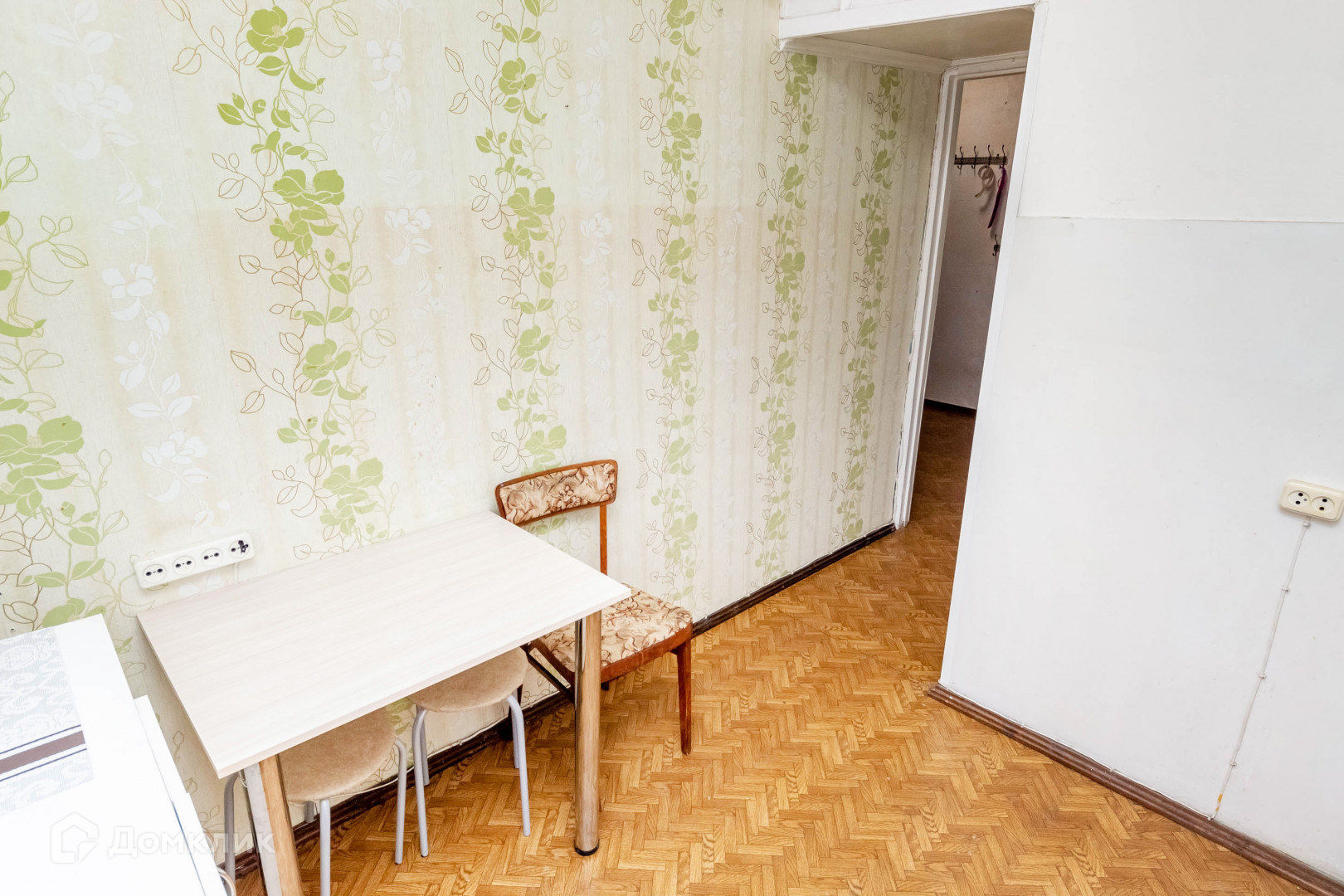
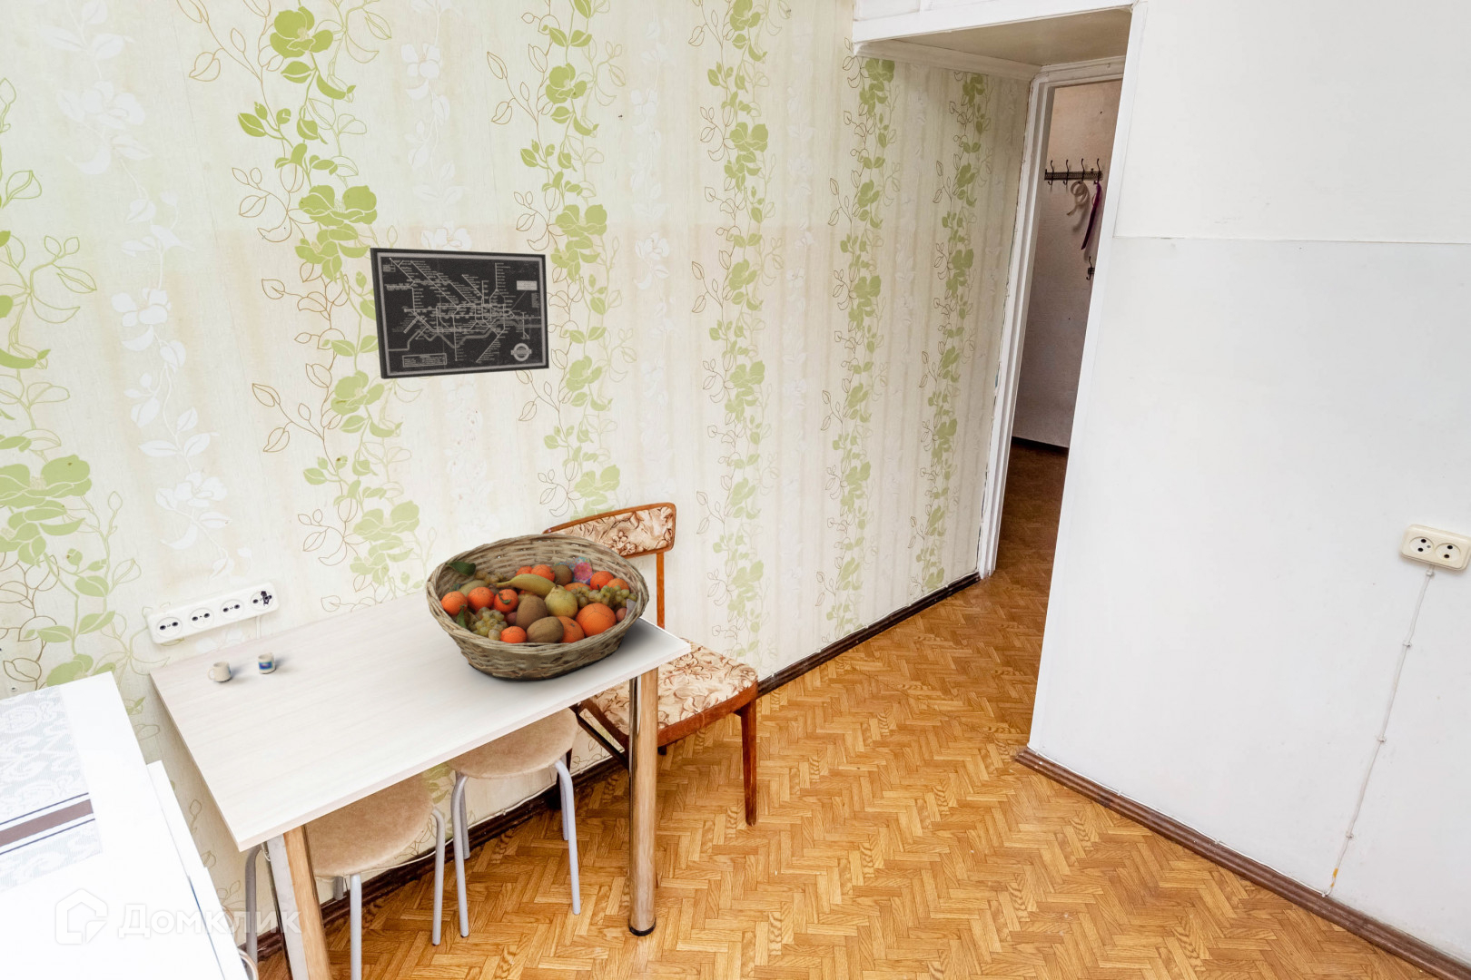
+ fruit basket [424,533,650,680]
+ wall art [369,247,551,381]
+ mug [206,652,276,682]
